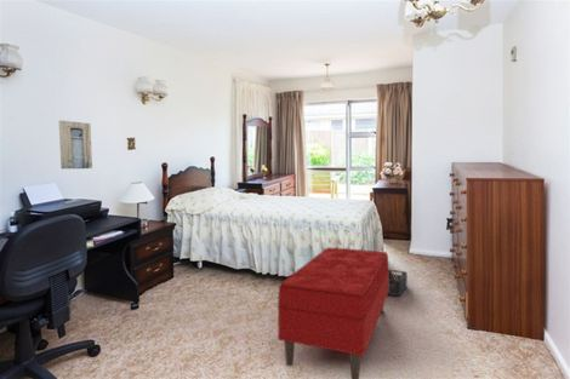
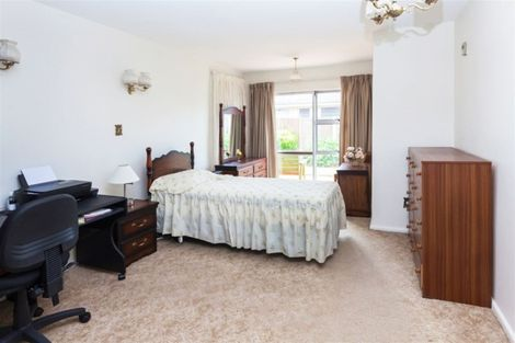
- wall art [58,120,93,170]
- bench [277,246,389,379]
- storage bin [387,268,409,297]
